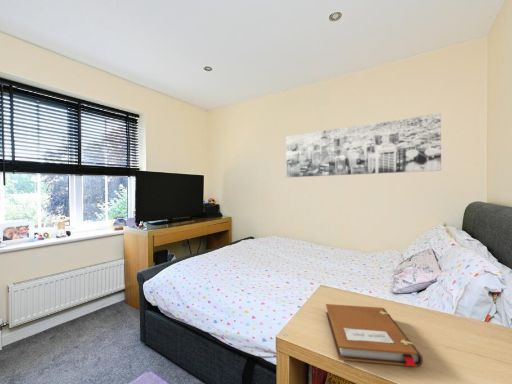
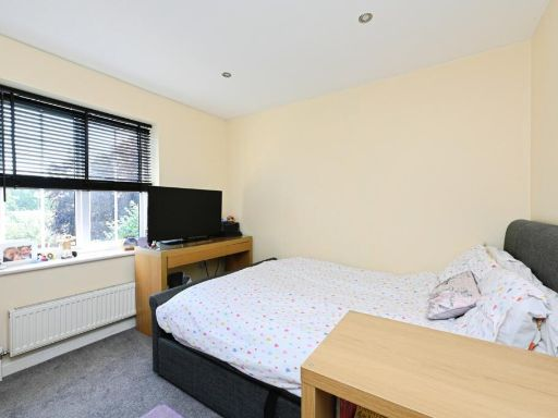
- wall art [285,112,442,178]
- notebook [325,303,424,369]
